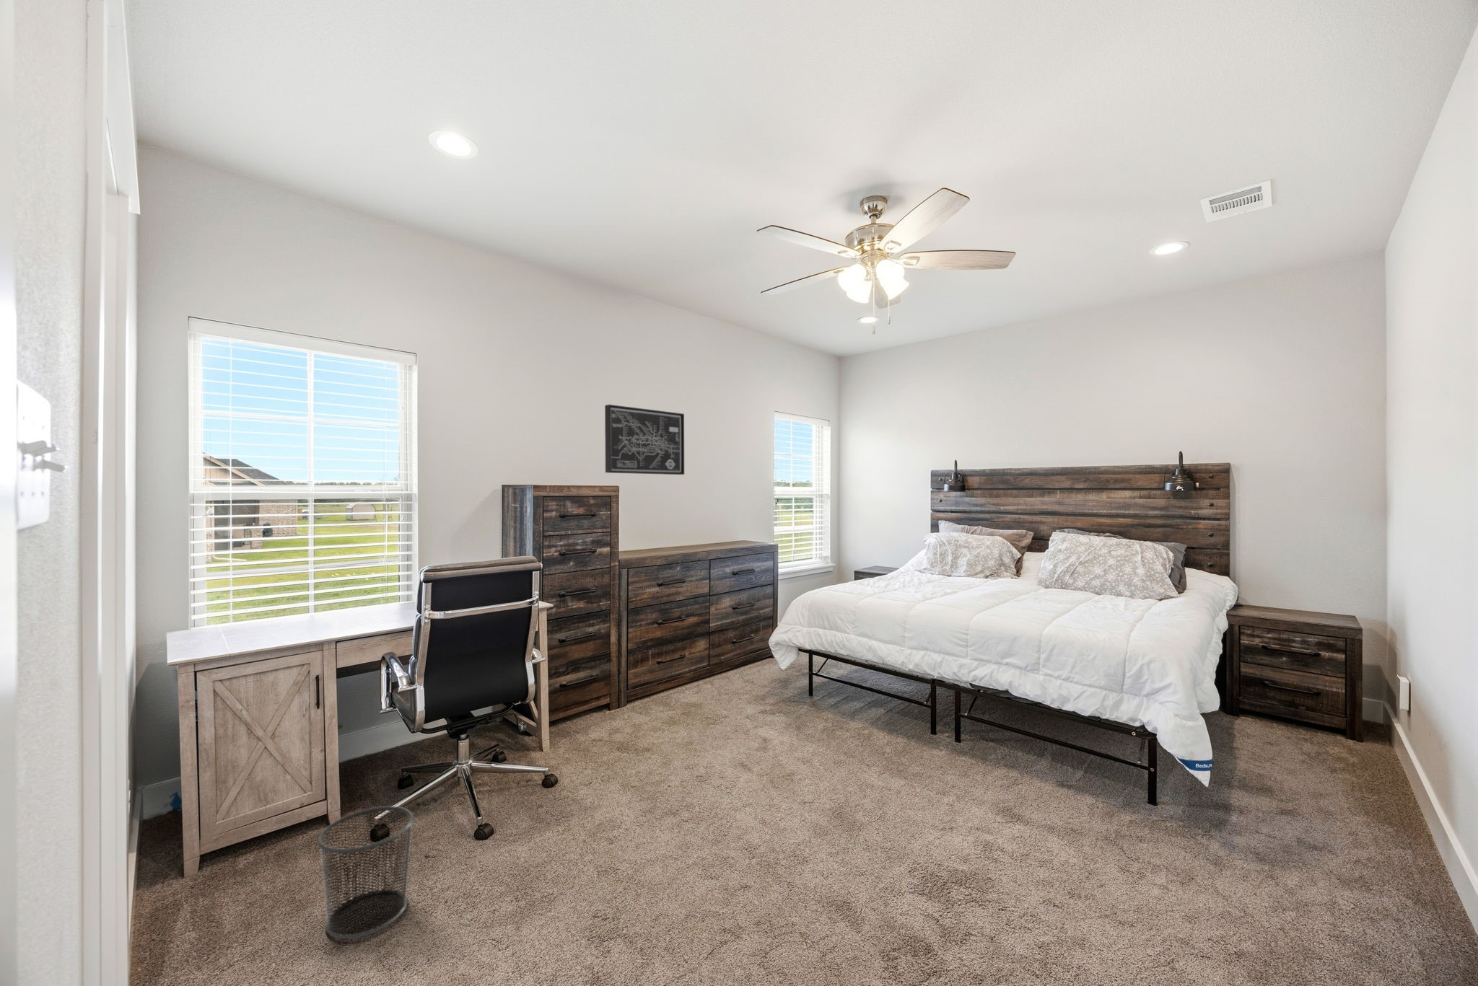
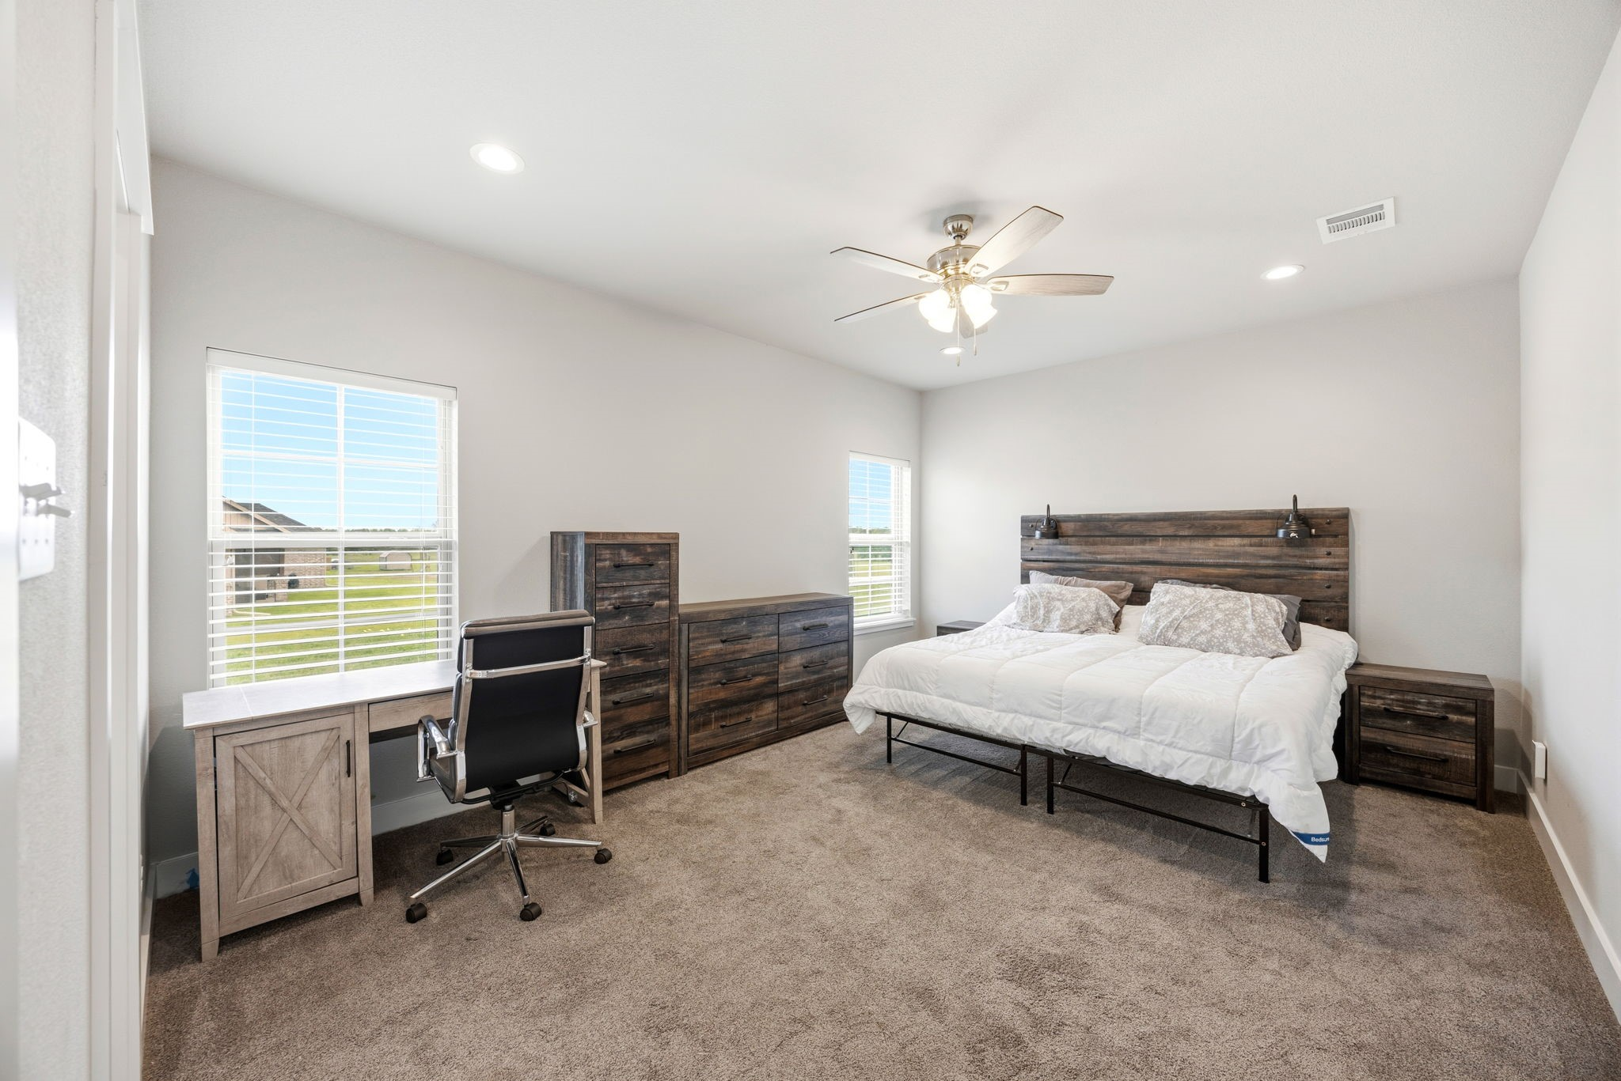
- wall art [604,404,685,475]
- waste bin [317,806,415,940]
